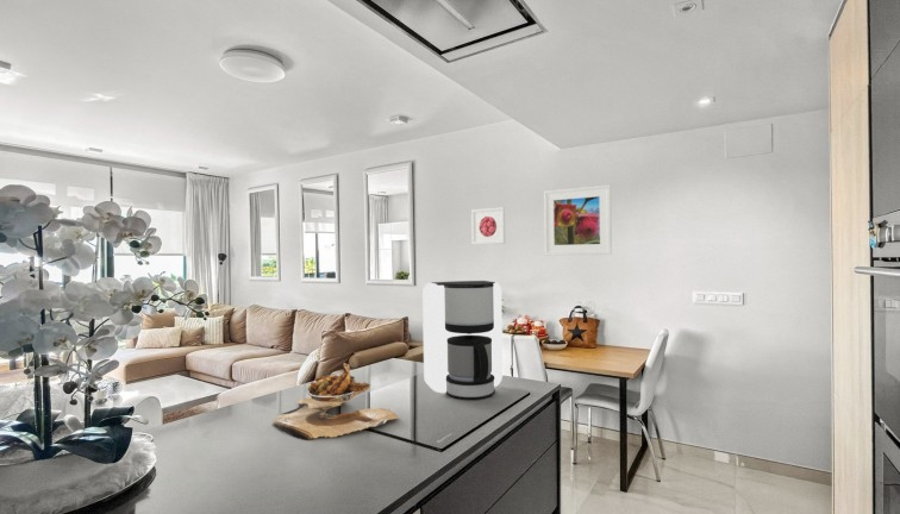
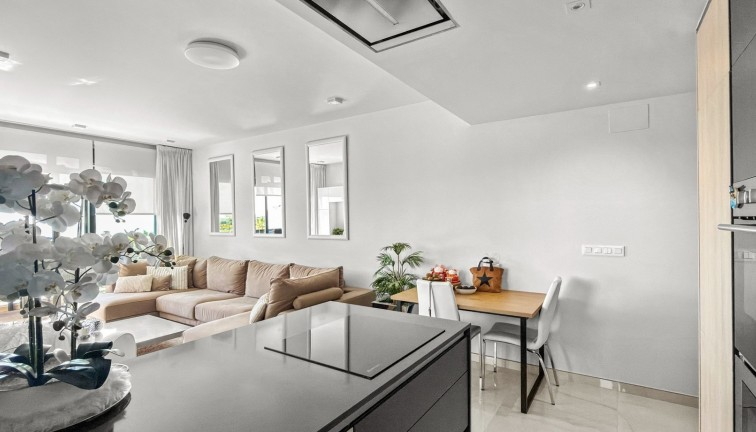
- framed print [543,183,613,257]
- coffee maker [421,280,504,401]
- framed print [470,206,506,246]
- food platter [271,362,400,441]
